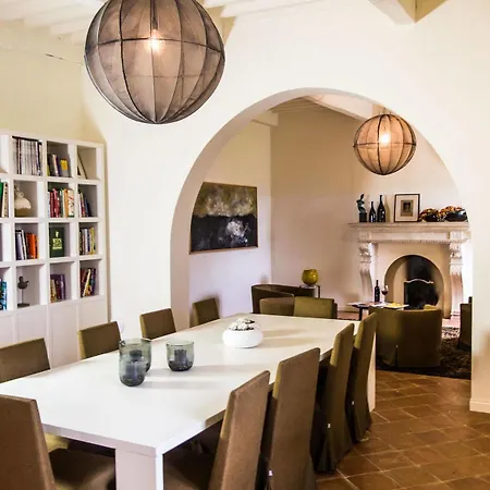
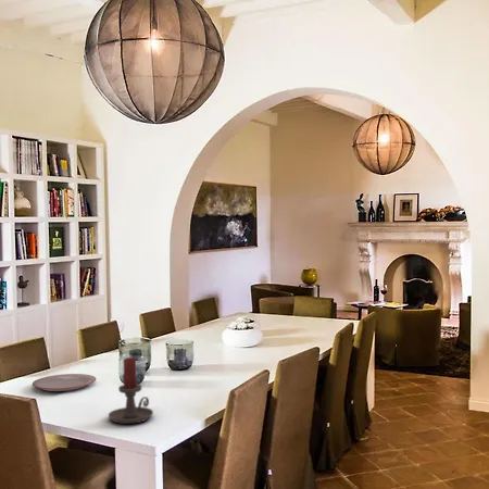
+ plate [32,373,97,392]
+ candle holder [108,356,154,425]
